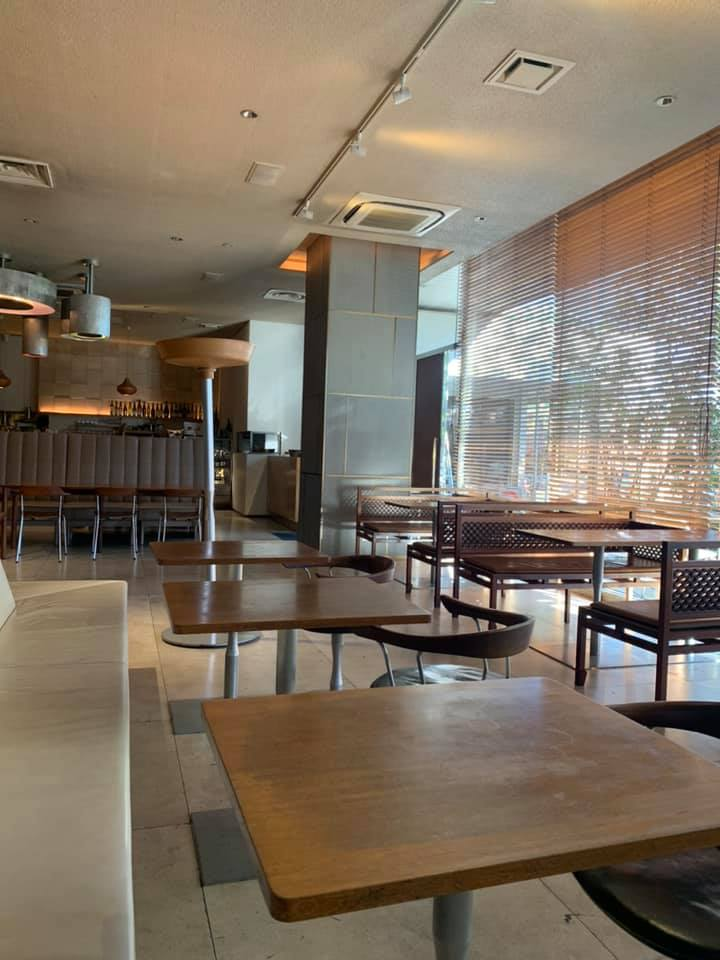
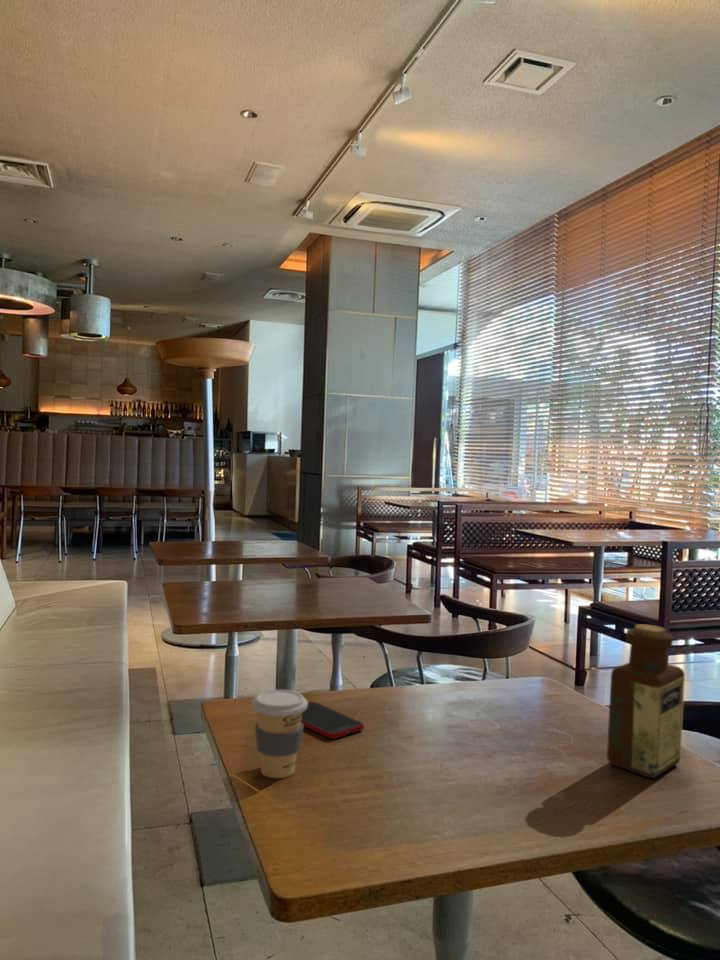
+ bottle [606,623,686,779]
+ coffee cup [251,689,309,779]
+ cell phone [301,701,365,740]
